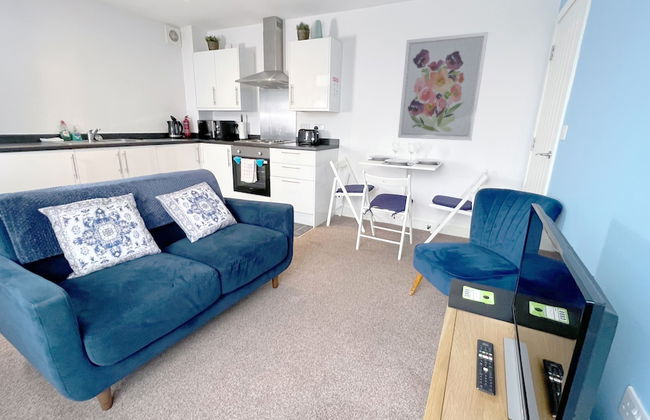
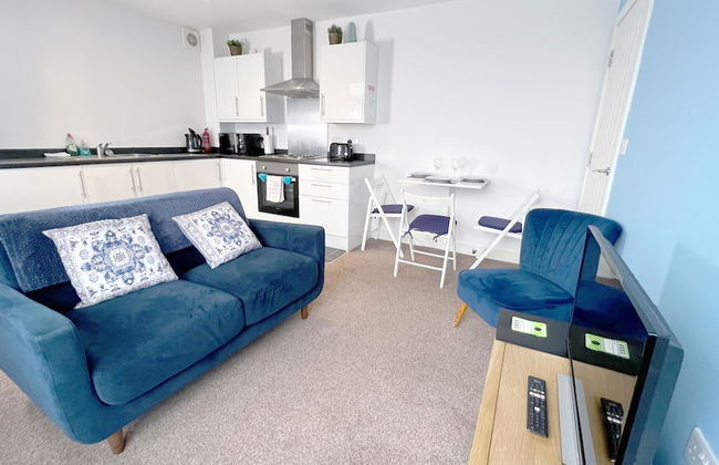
- wall art [397,31,489,142]
